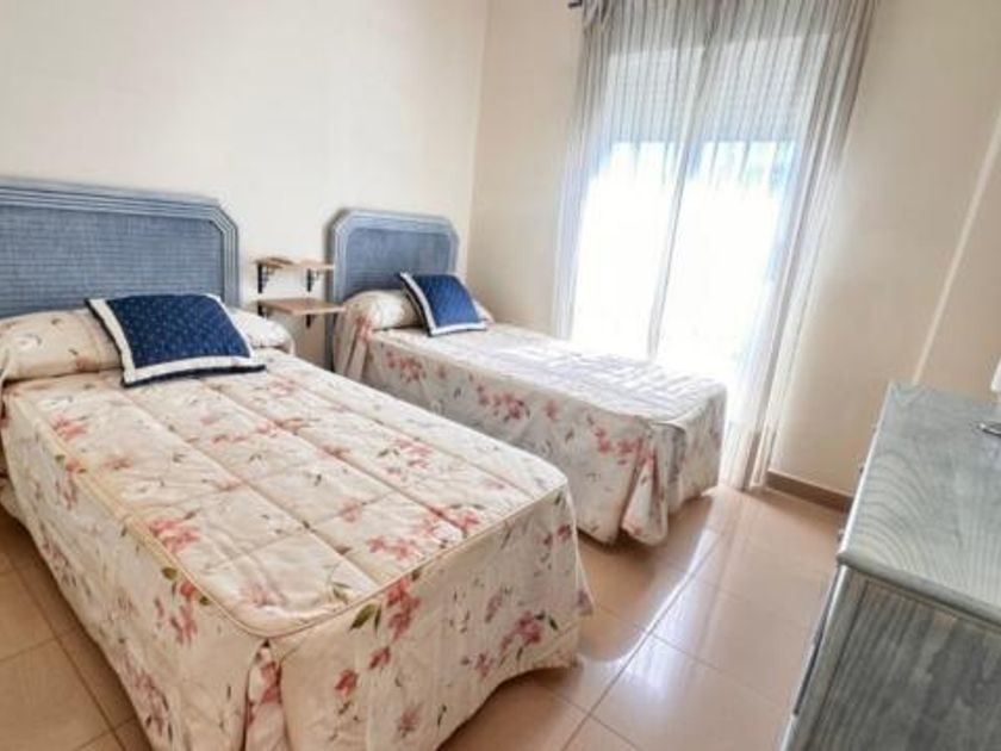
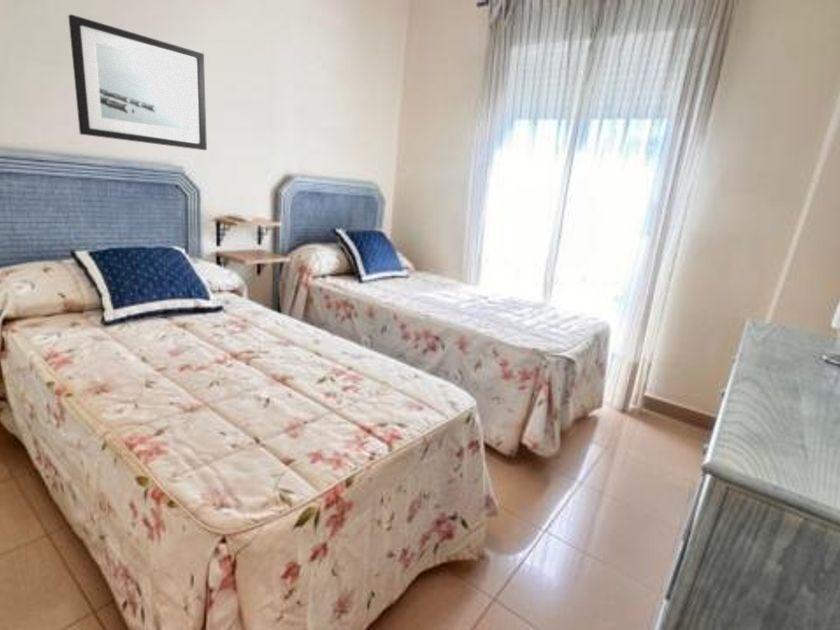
+ wall art [67,13,208,151]
